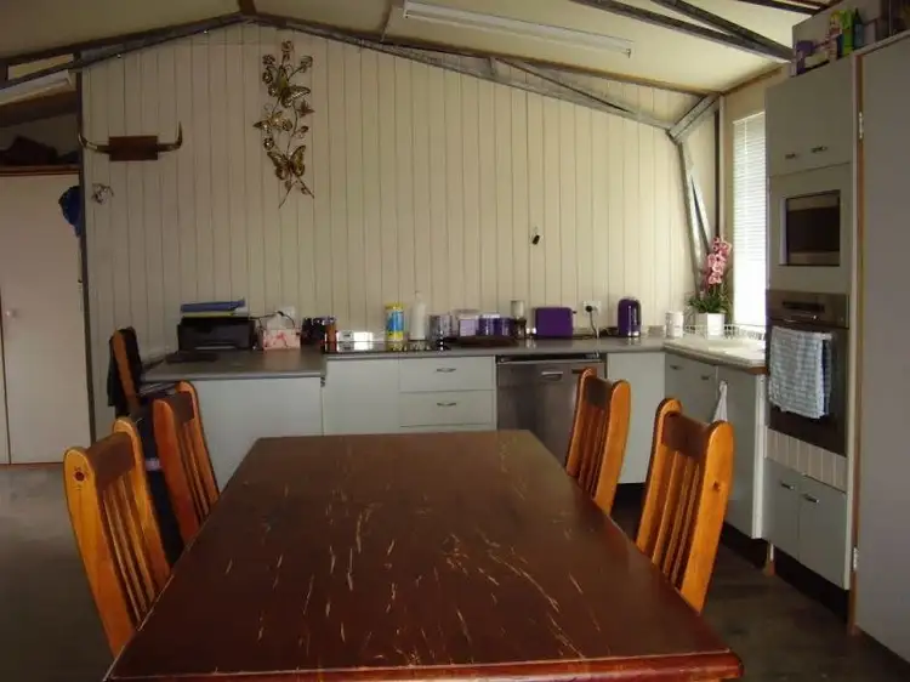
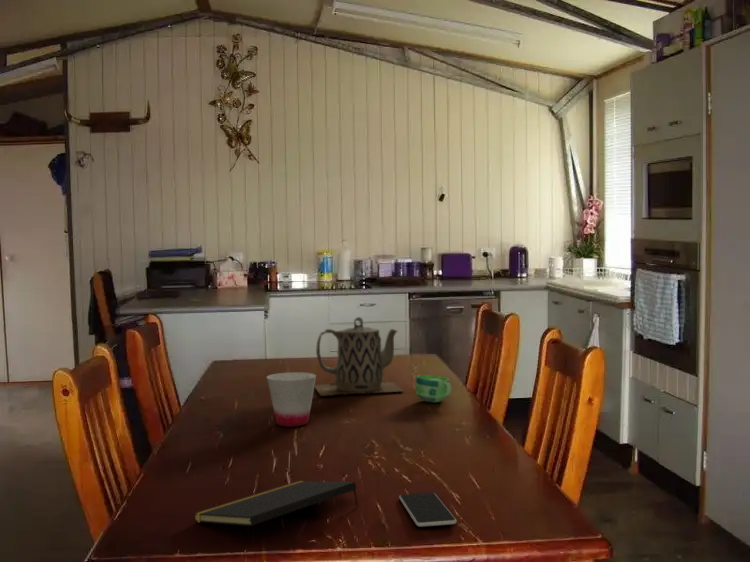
+ smartphone [398,492,458,528]
+ cup [266,371,317,428]
+ cup [415,374,452,403]
+ teapot [314,316,405,397]
+ notepad [192,480,359,527]
